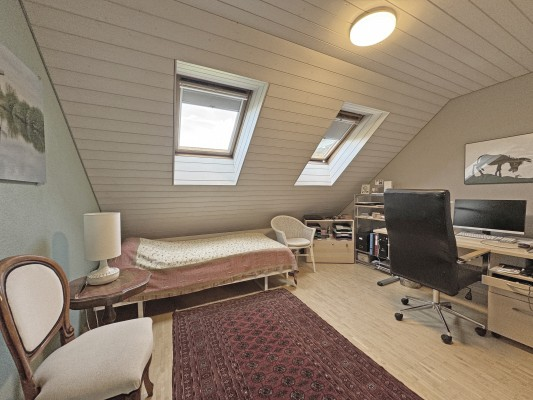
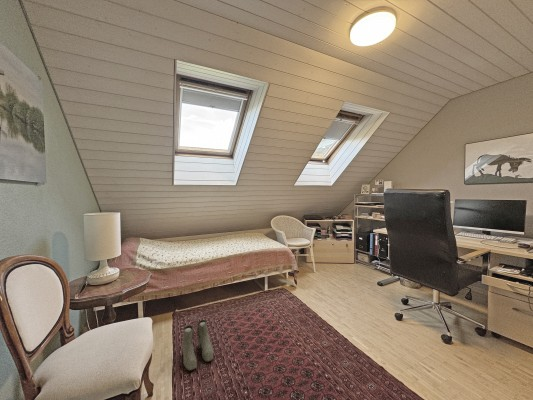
+ boots [181,319,214,372]
